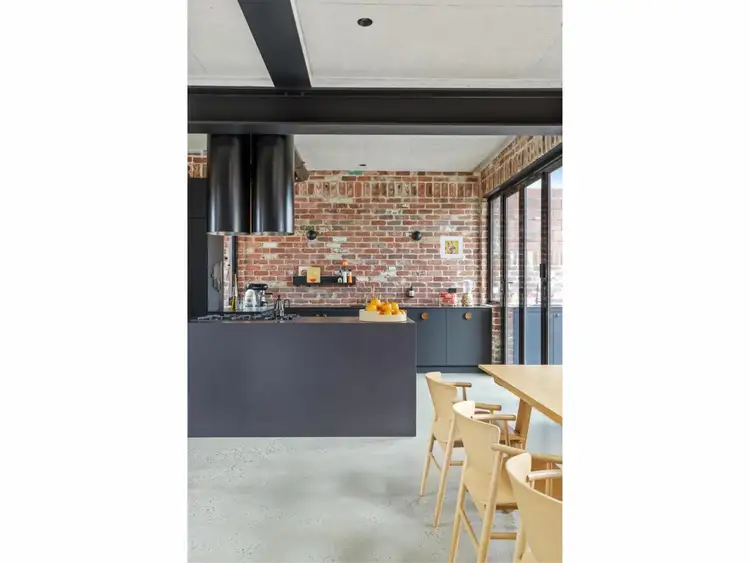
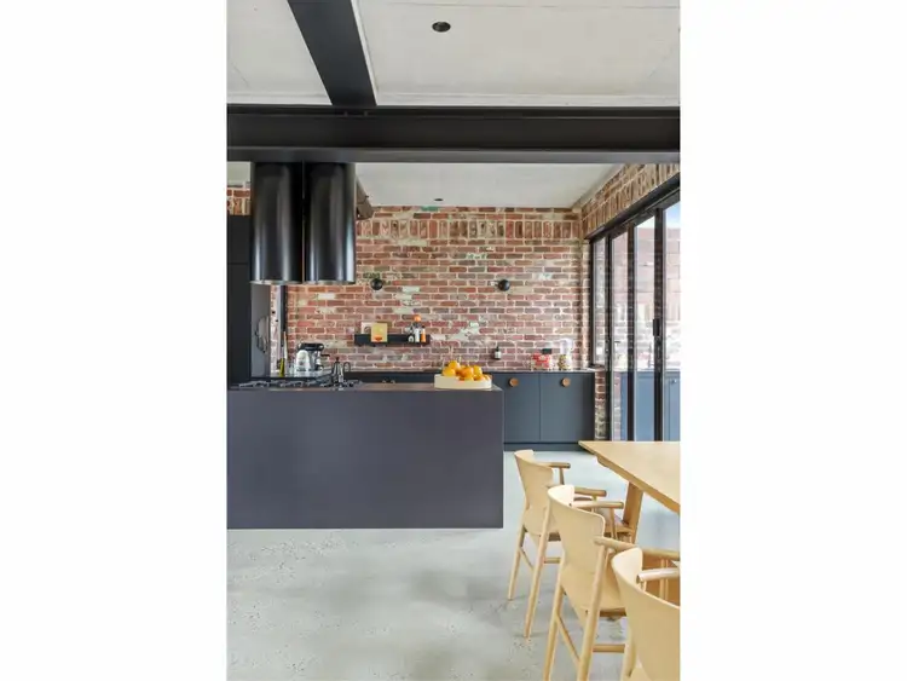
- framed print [440,235,464,259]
